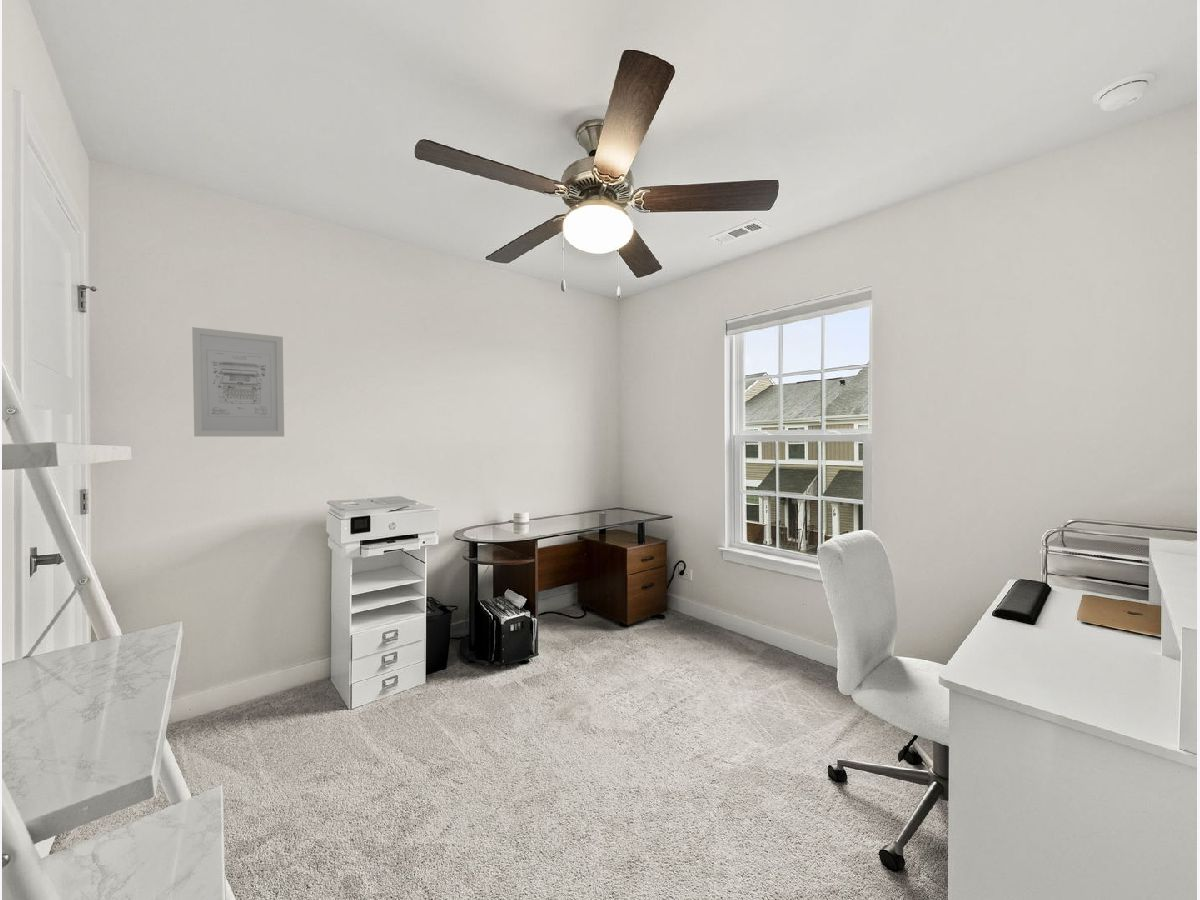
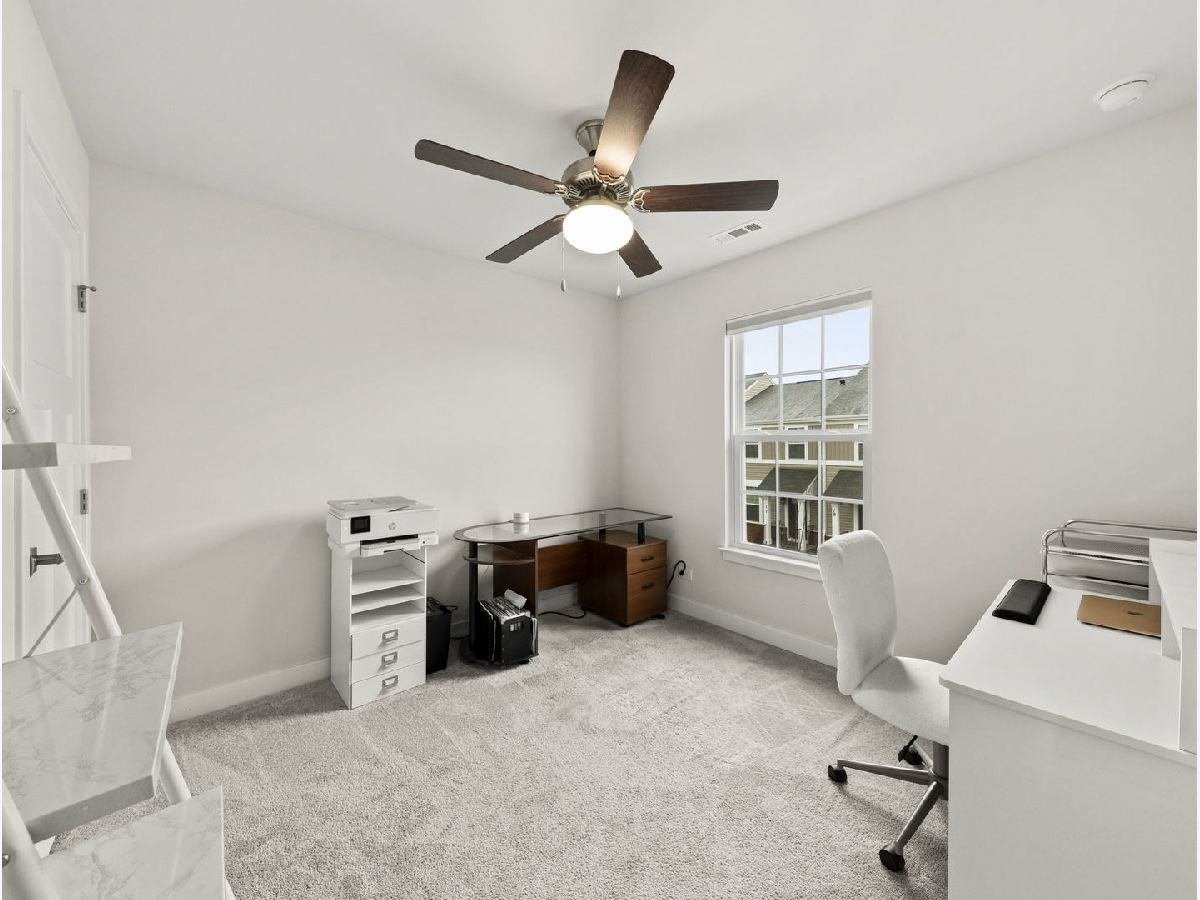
- wall art [191,326,285,438]
